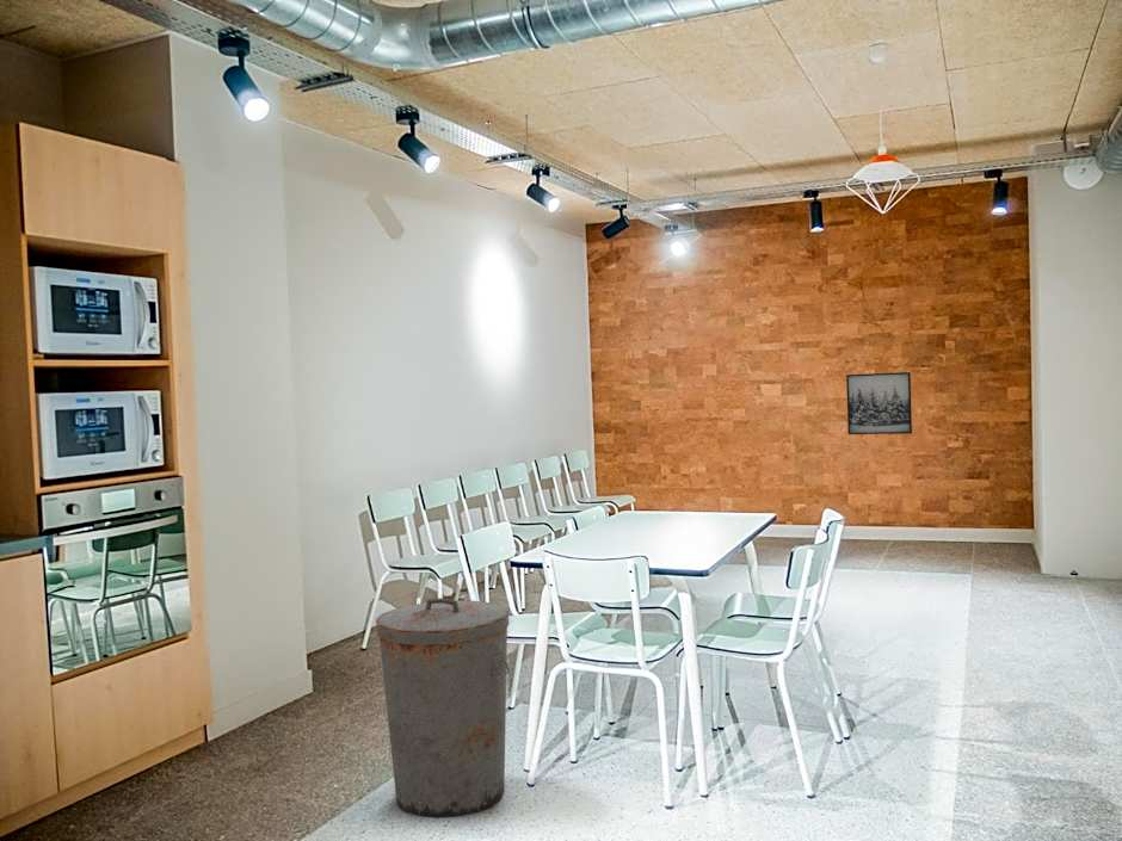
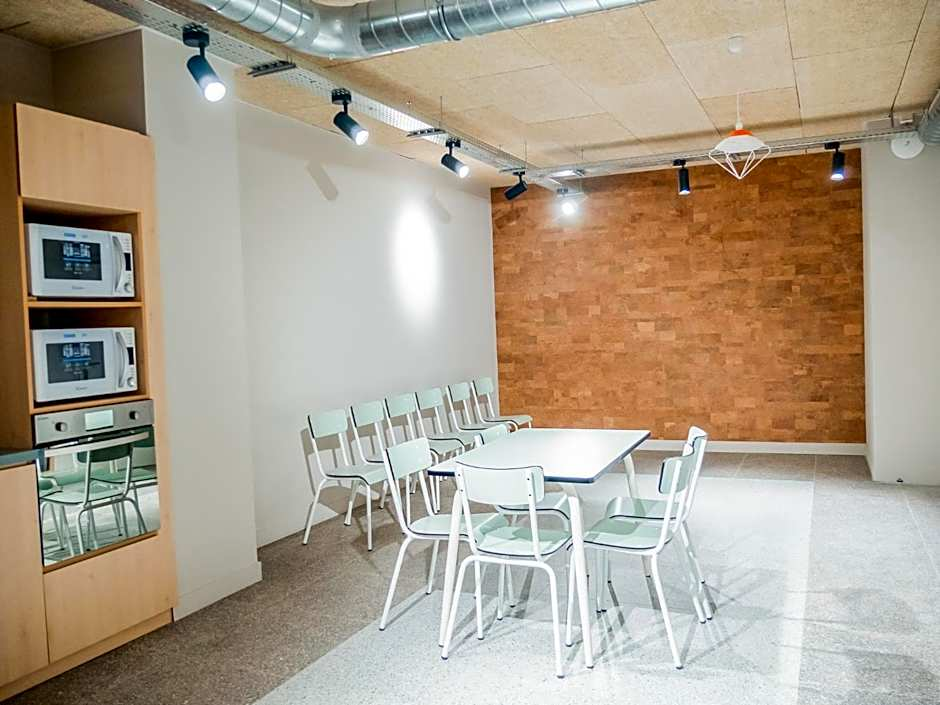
- wall art [845,371,913,435]
- trash can [375,596,511,820]
